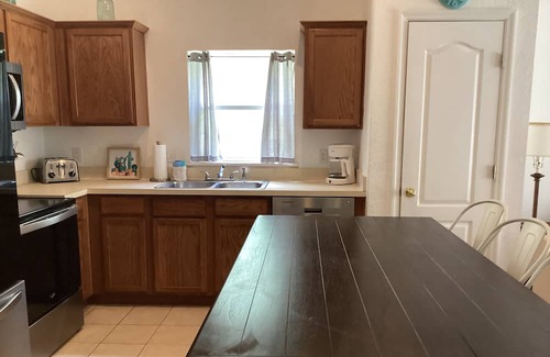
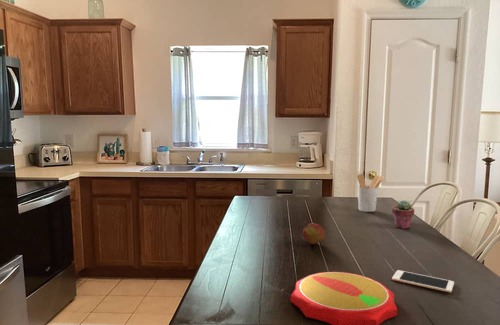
+ potted succulent [391,200,415,230]
+ apple [302,222,326,245]
+ plate [290,271,398,325]
+ cell phone [391,269,455,294]
+ utensil holder [357,173,385,213]
